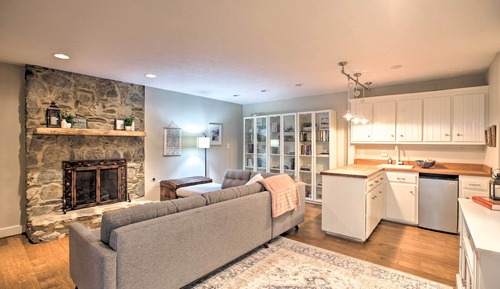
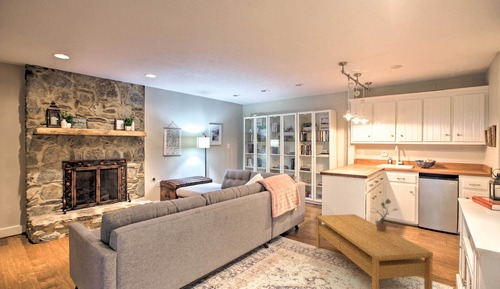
+ coffee table [315,213,434,289]
+ potted plant [371,197,399,232]
